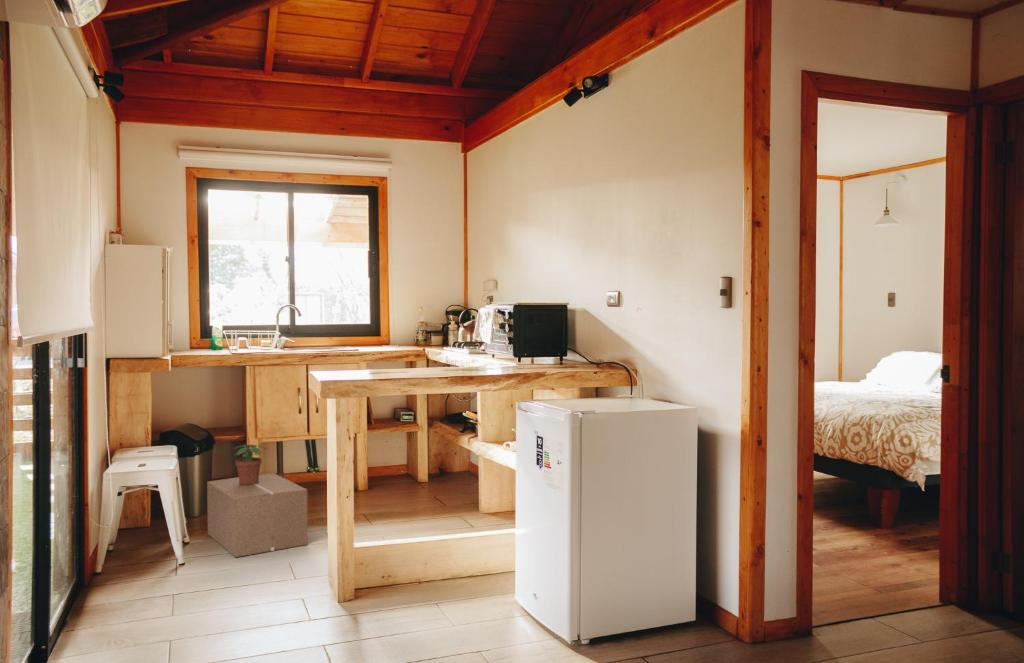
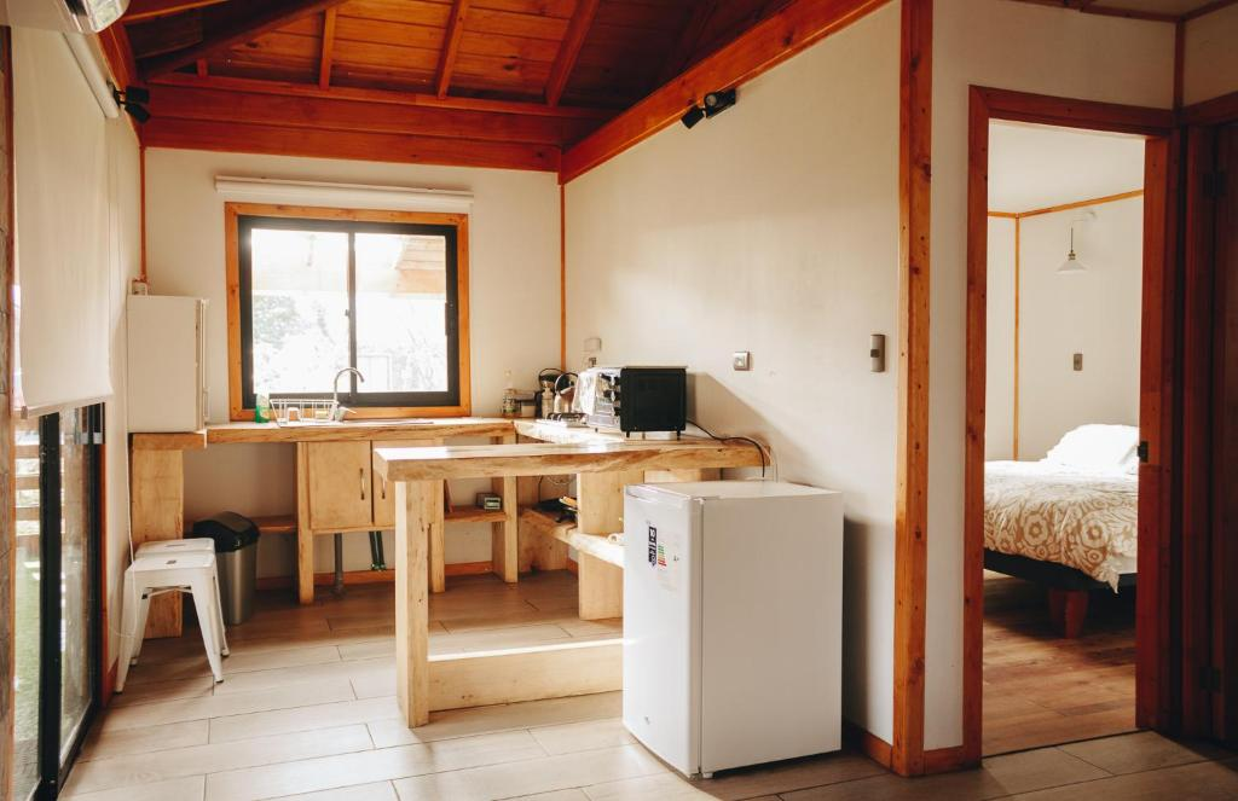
- potted plant [233,444,268,485]
- cardboard box [206,473,309,558]
